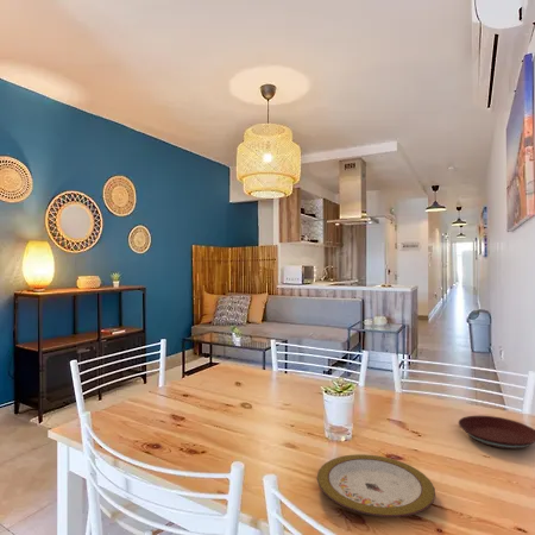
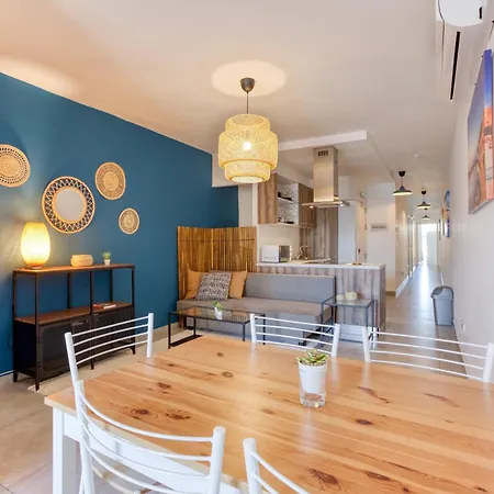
- plate [316,453,436,518]
- plate [458,415,535,451]
